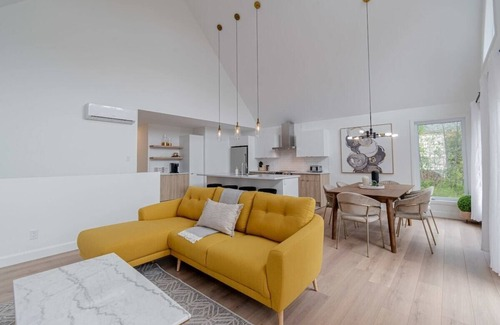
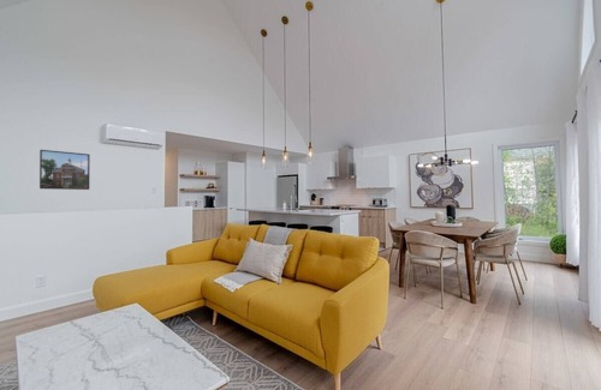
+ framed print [38,149,91,191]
